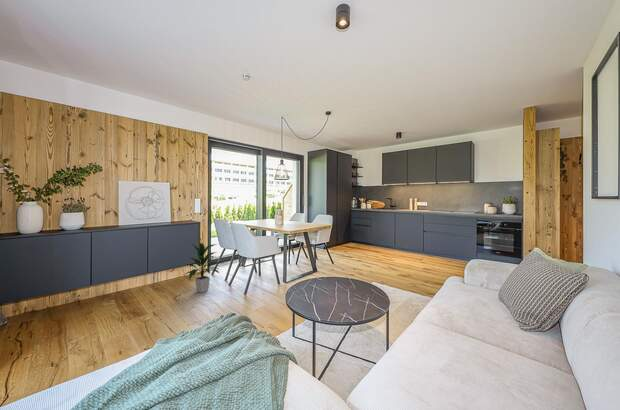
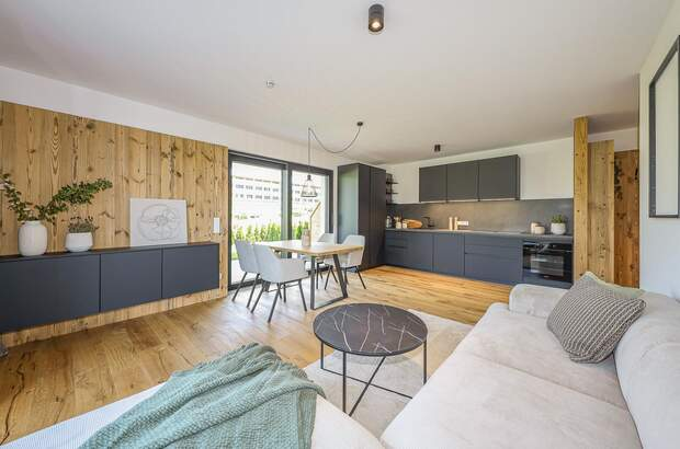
- indoor plant [183,242,224,294]
